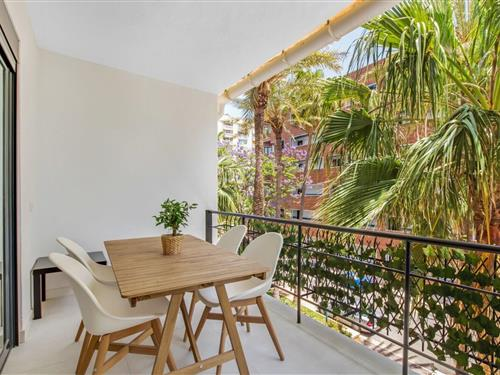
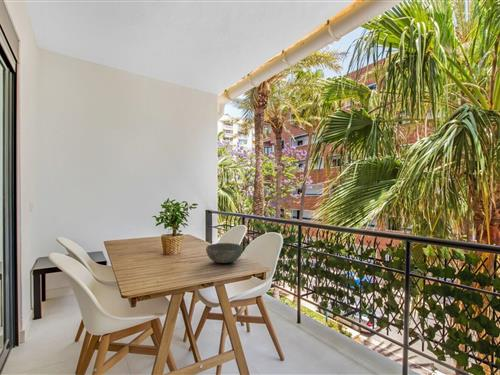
+ bowl [205,242,244,264]
